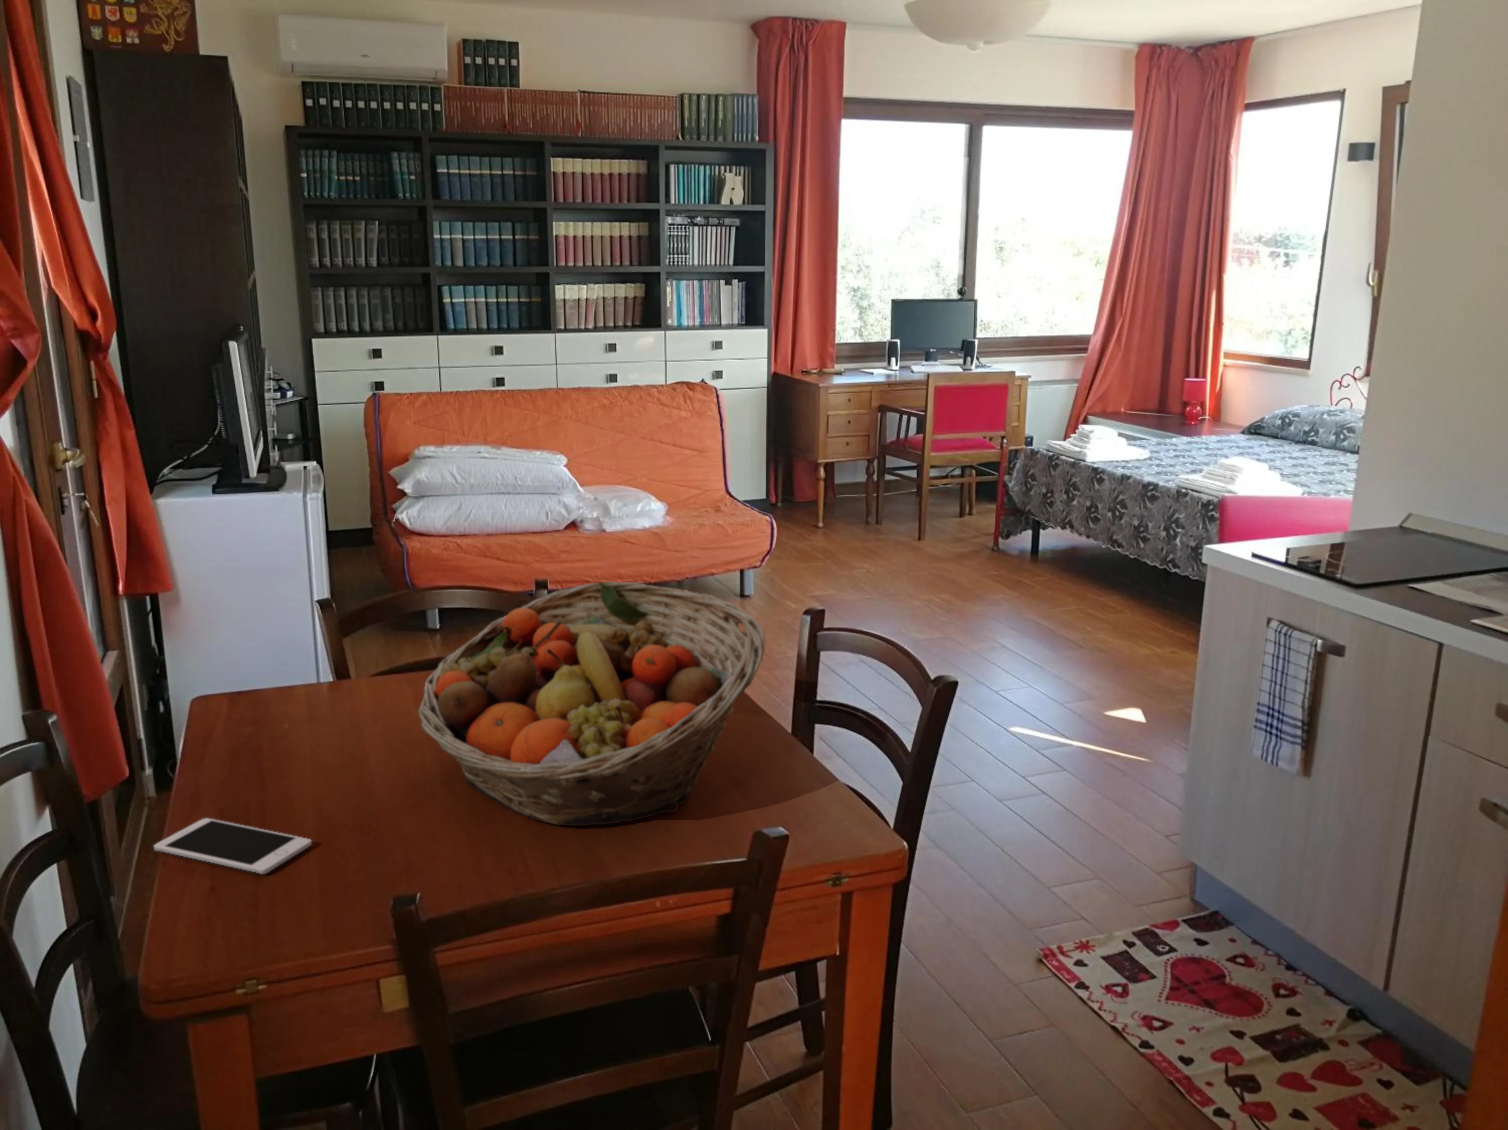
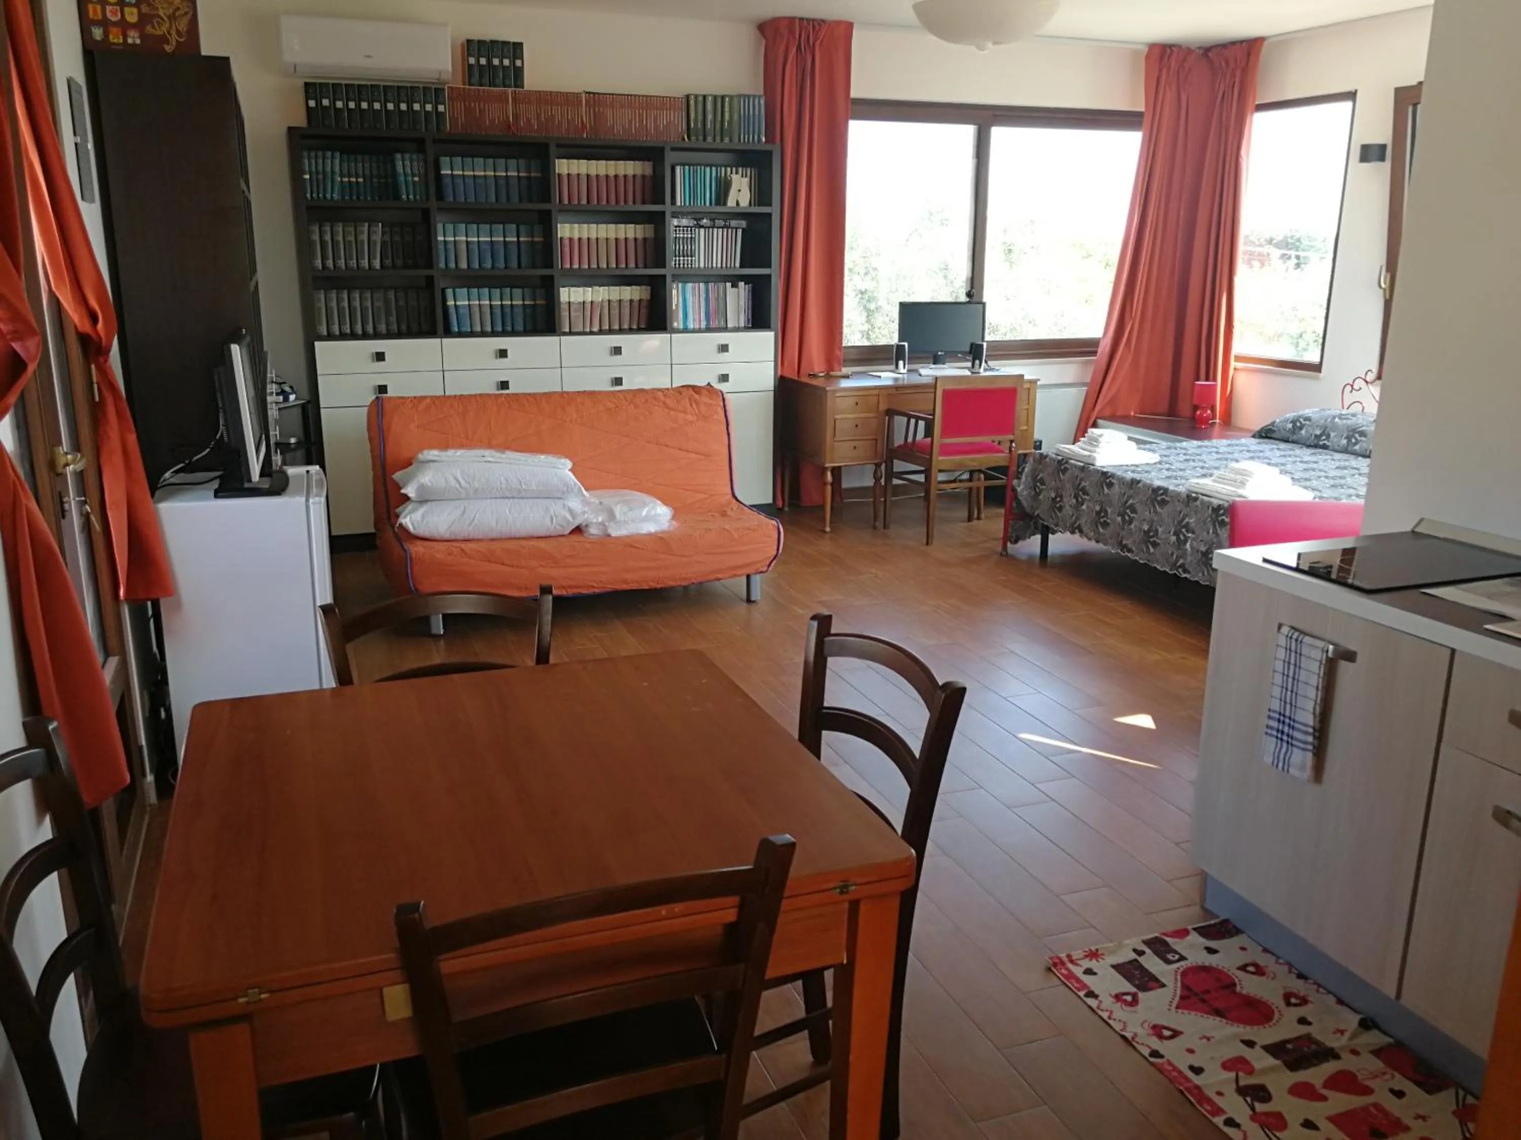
- cell phone [153,818,312,875]
- fruit basket [417,582,766,826]
